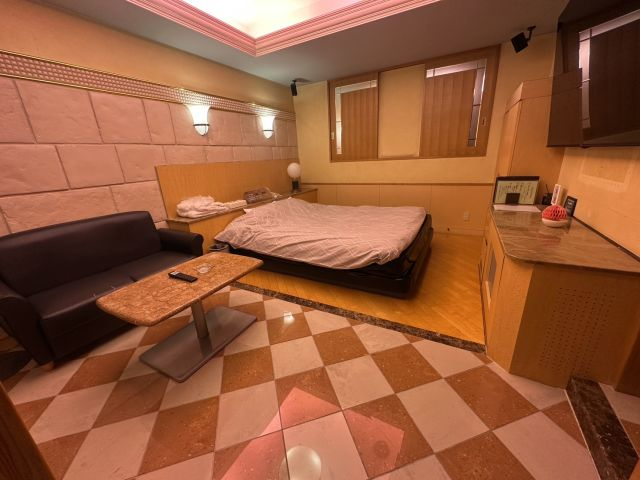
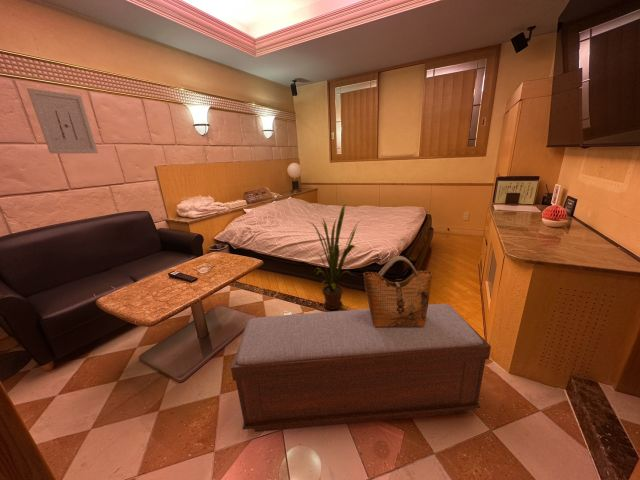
+ house plant [306,203,361,310]
+ grocery bag [362,255,433,327]
+ wall art [26,87,99,155]
+ bench [230,303,492,433]
